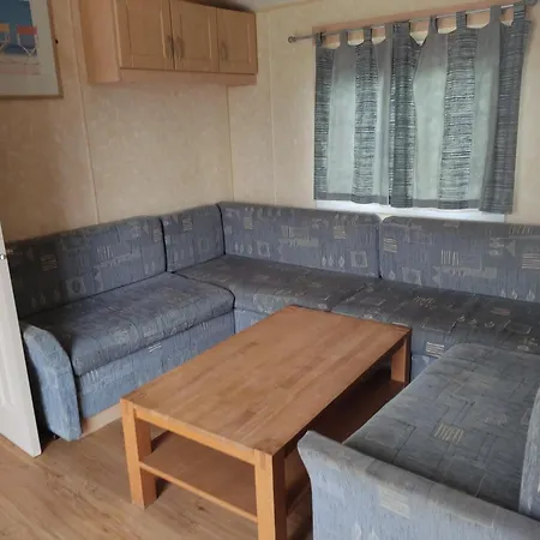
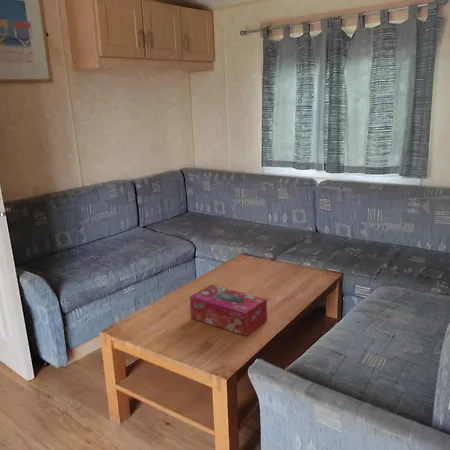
+ tissue box [189,284,268,337]
